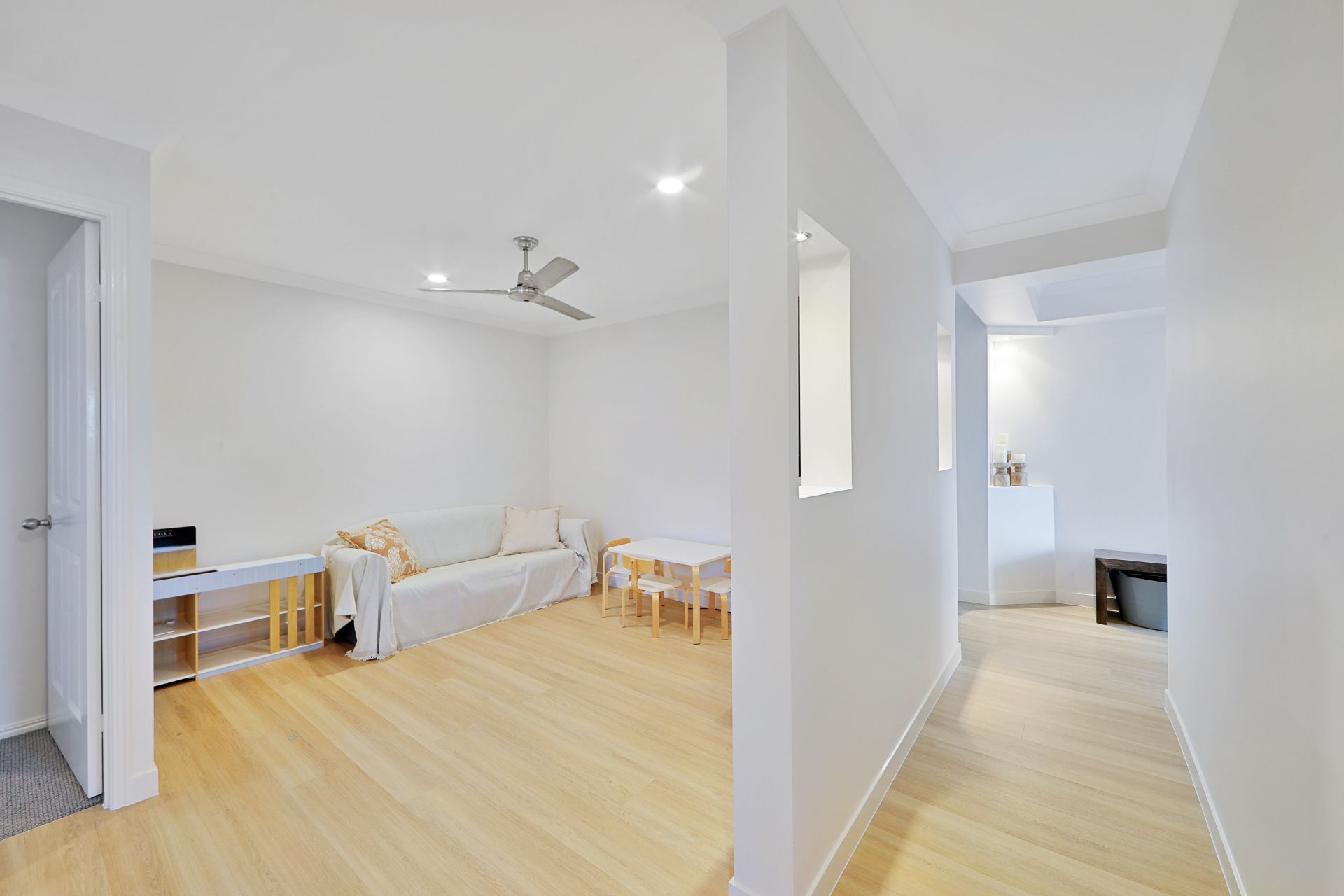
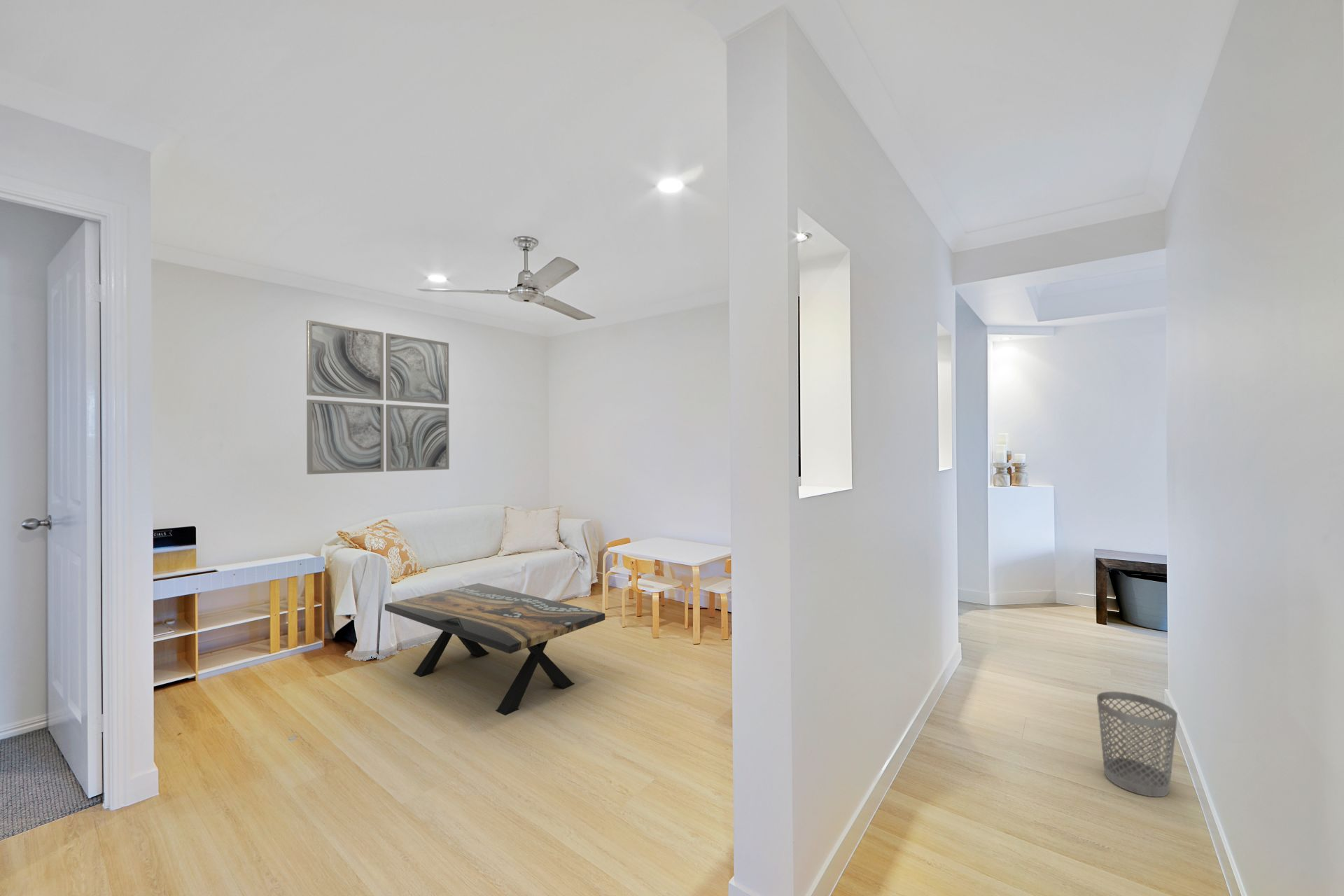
+ coffee table [384,582,605,716]
+ wall art [306,319,450,475]
+ wastebasket [1096,691,1178,798]
